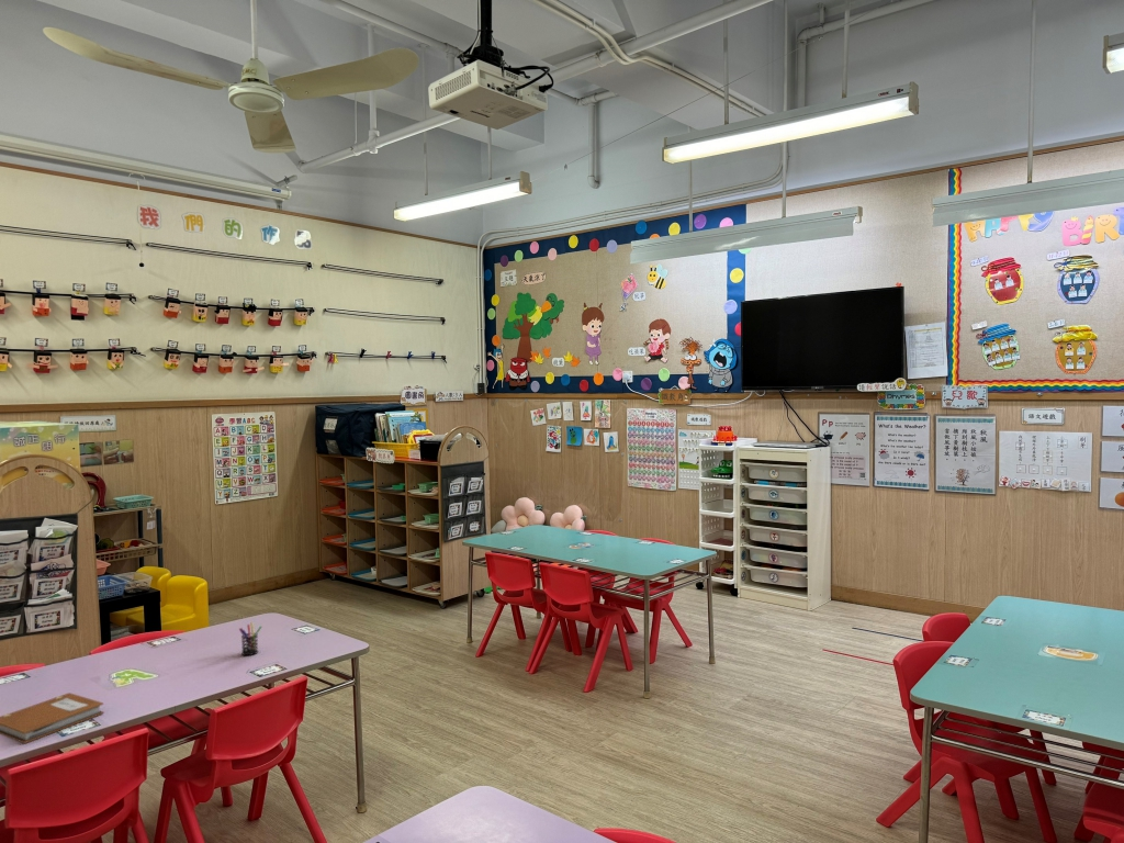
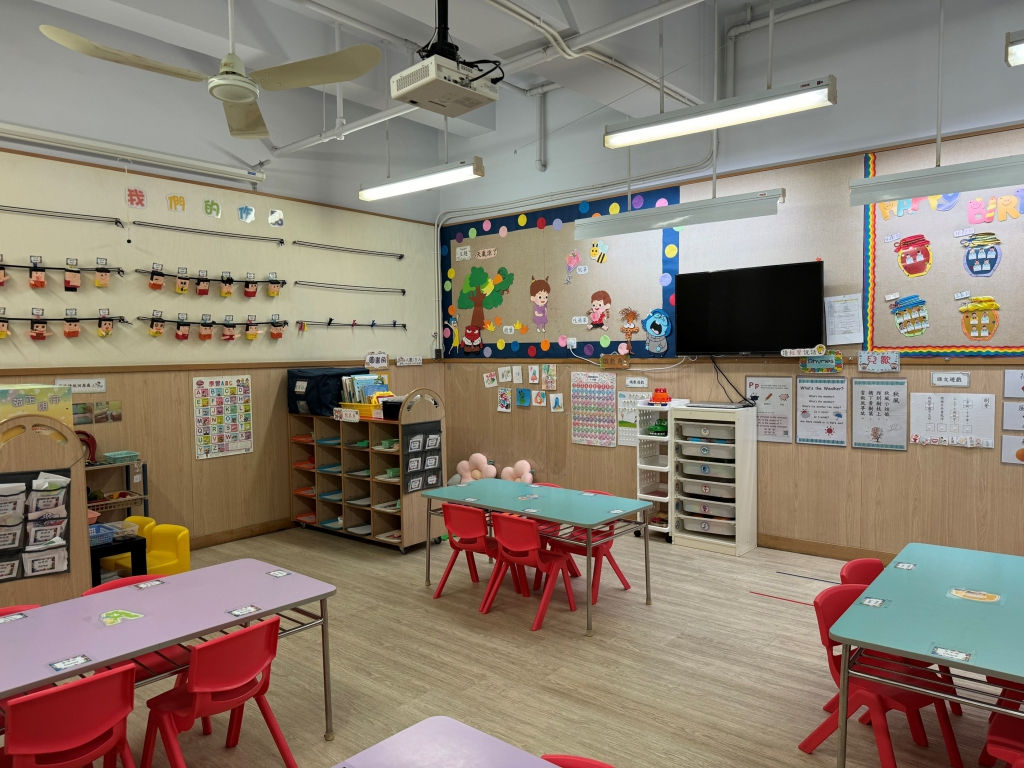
- notebook [0,692,104,744]
- pen holder [238,621,262,656]
